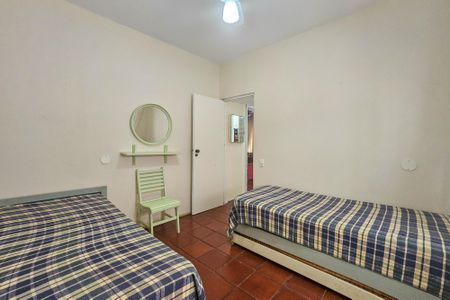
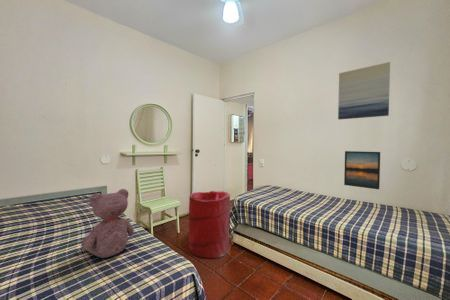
+ wall art [337,61,391,120]
+ laundry hamper [188,190,231,259]
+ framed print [343,150,381,190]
+ teddy bear [80,188,135,259]
